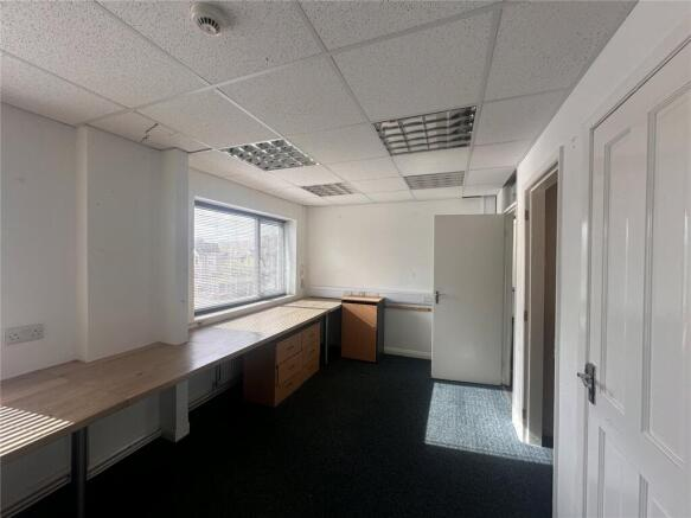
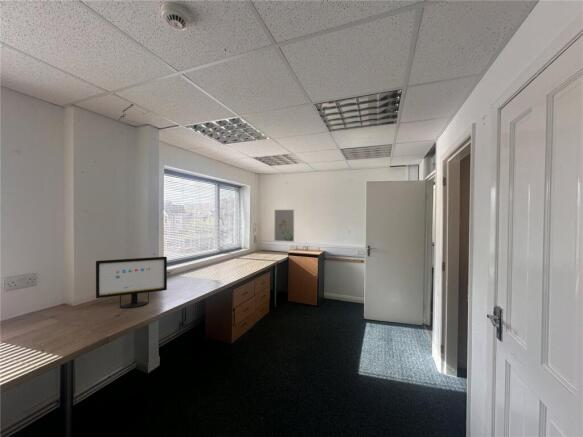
+ computer monitor [95,256,168,309]
+ wall art [274,209,295,243]
